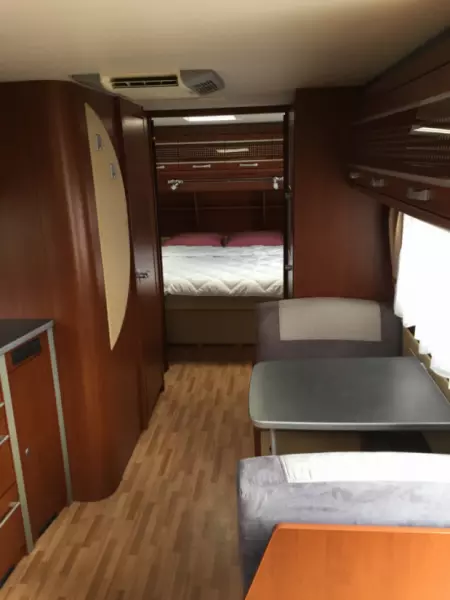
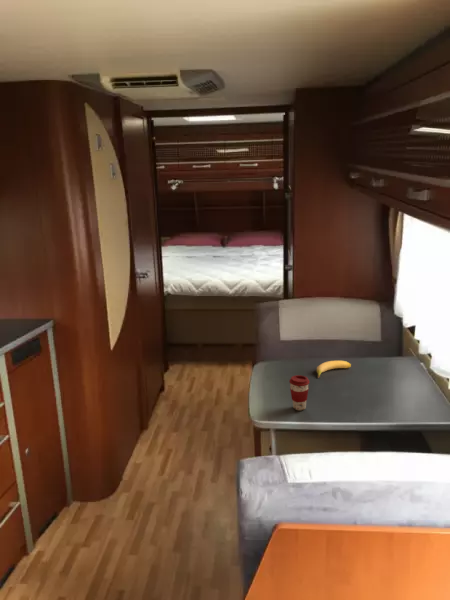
+ banana [316,360,352,379]
+ coffee cup [288,374,310,411]
